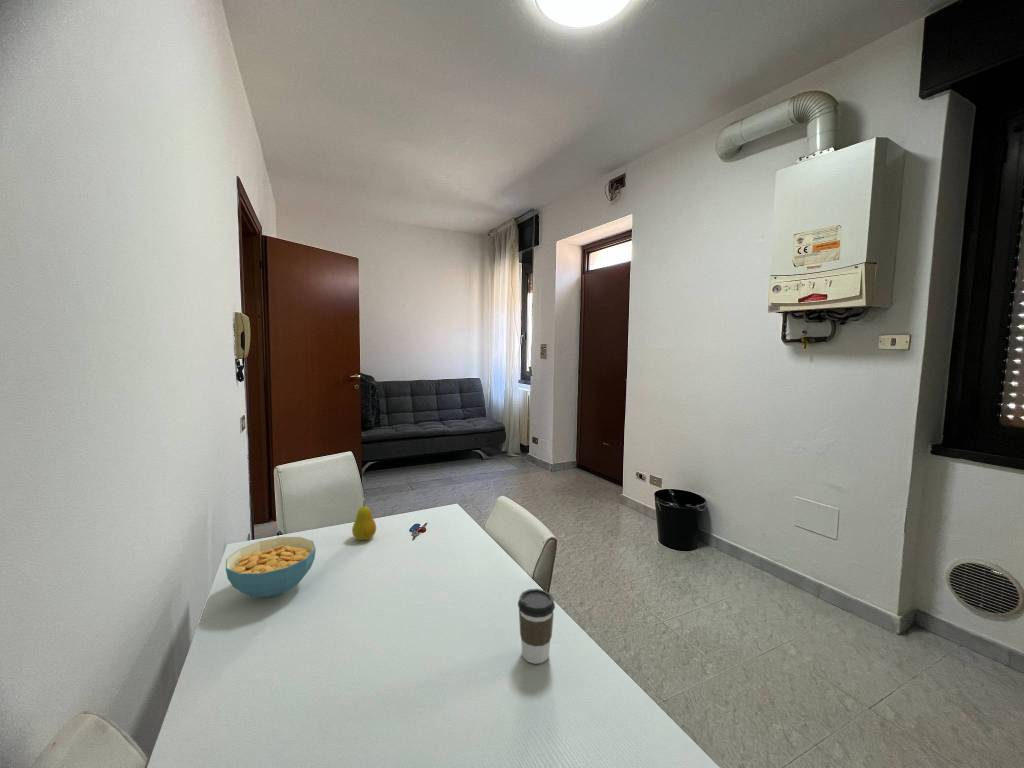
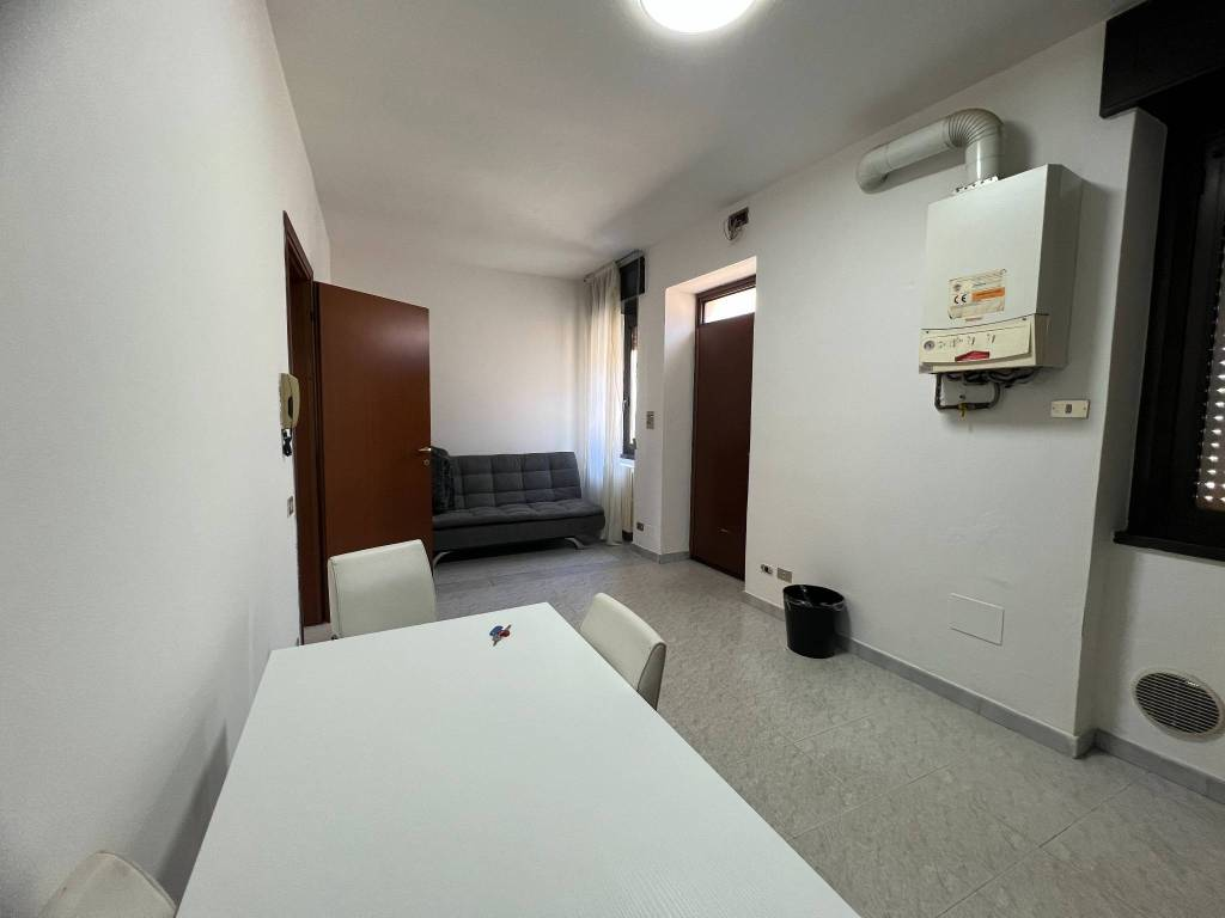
- fruit [351,501,377,541]
- coffee cup [517,588,556,665]
- cereal bowl [225,536,317,598]
